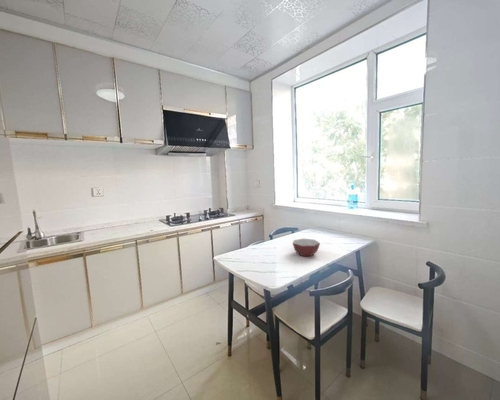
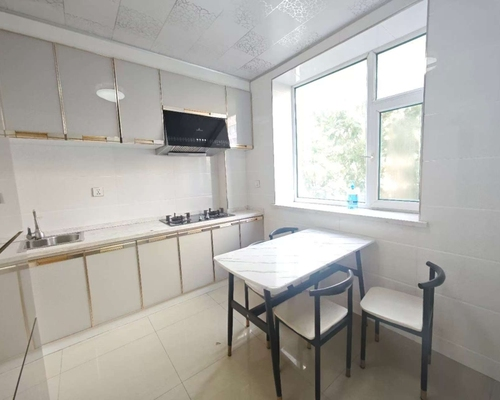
- bowl [292,238,321,257]
